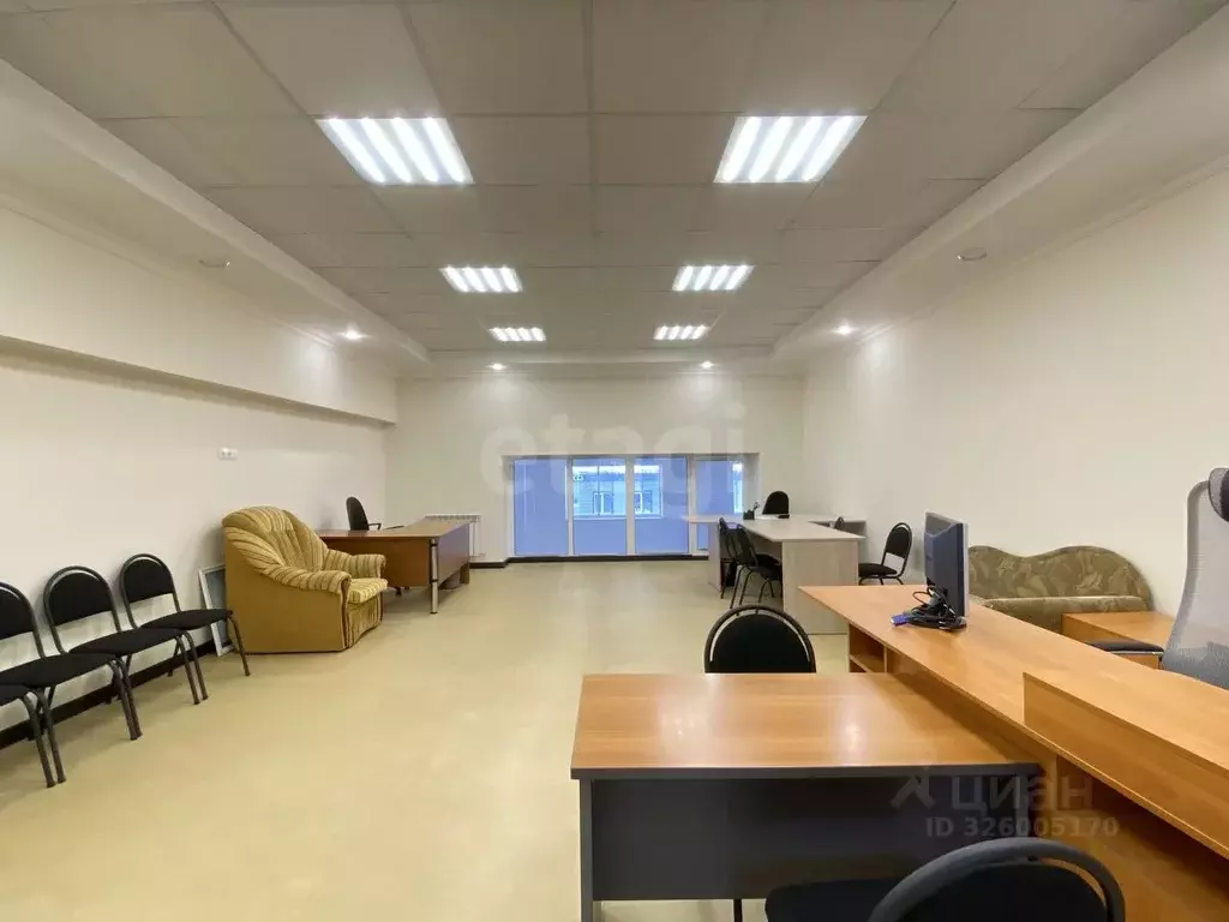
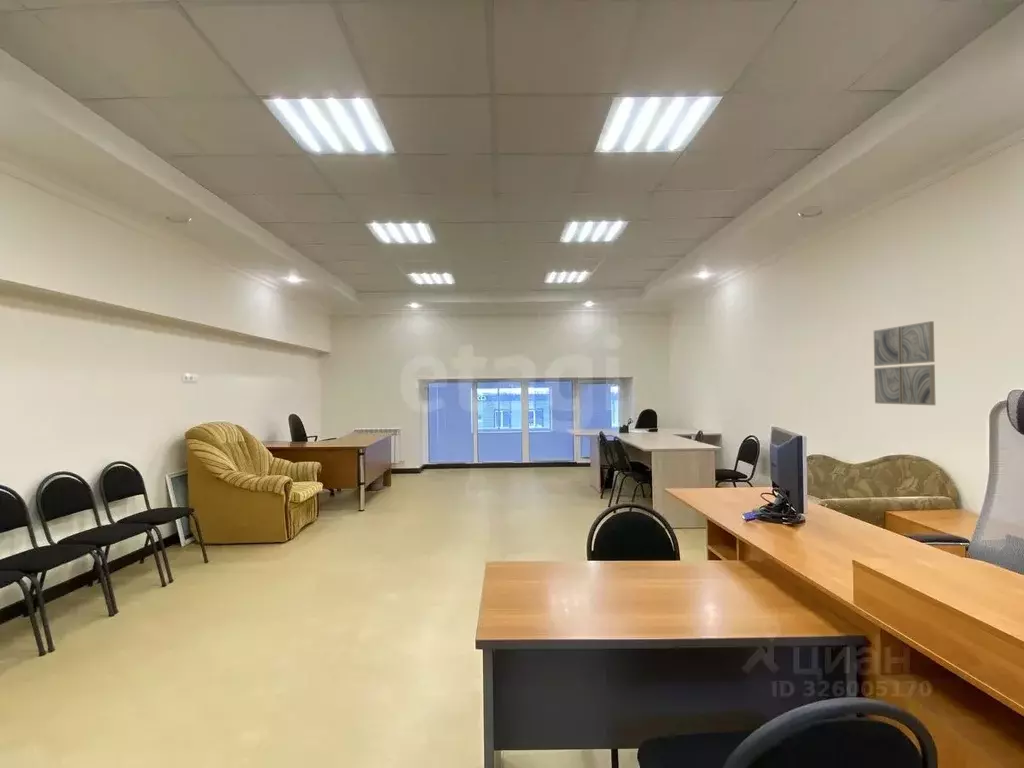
+ wall art [873,320,937,406]
